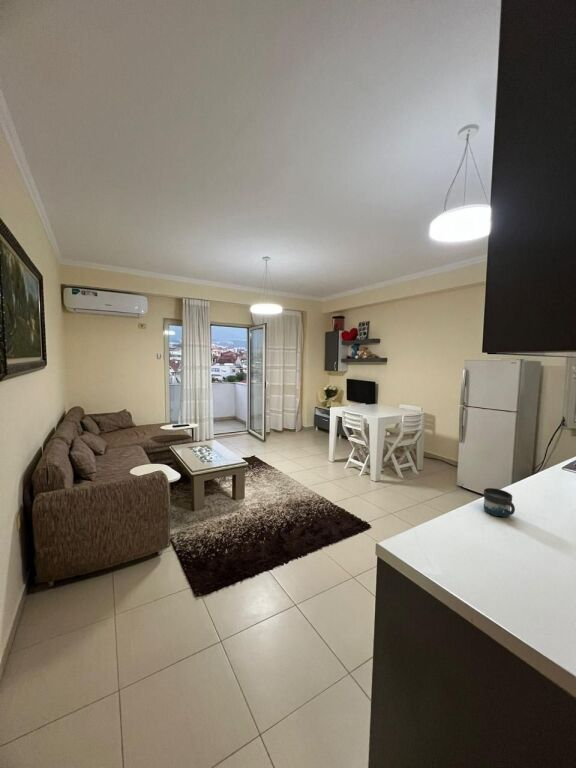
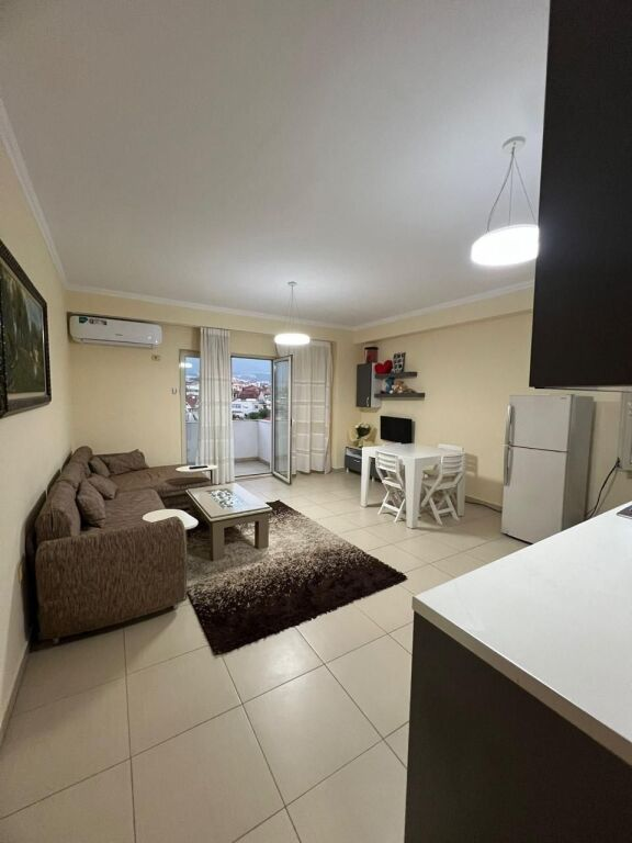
- mug [483,487,516,518]
